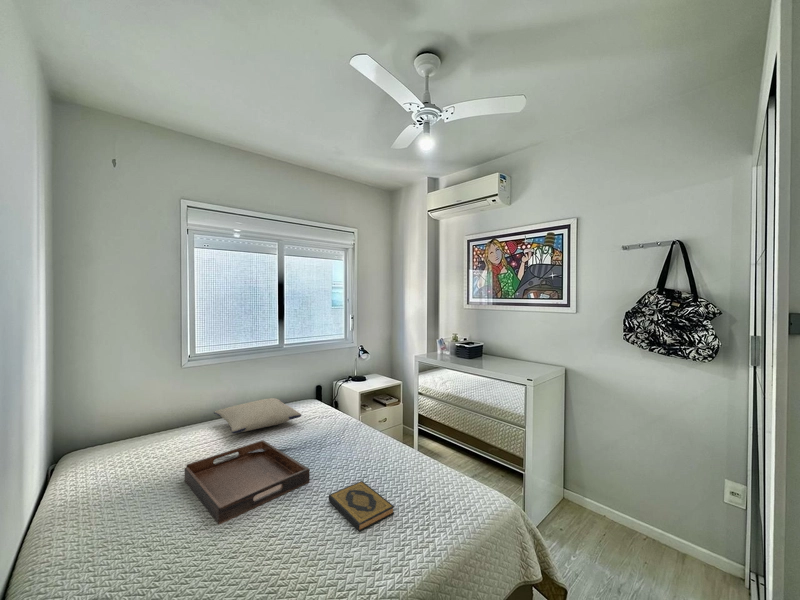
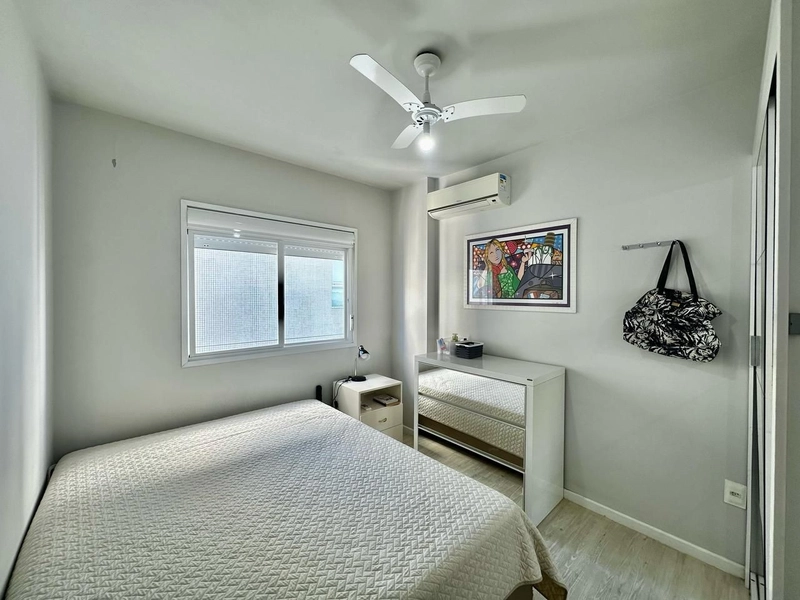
- serving tray [184,439,311,526]
- pillow [213,397,302,434]
- hardback book [328,480,395,532]
